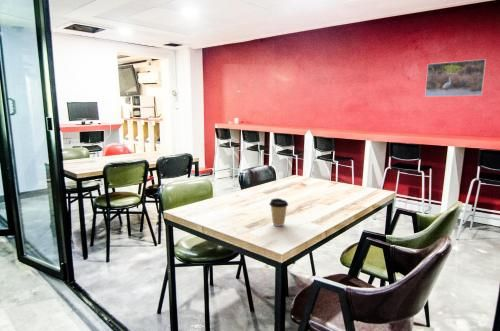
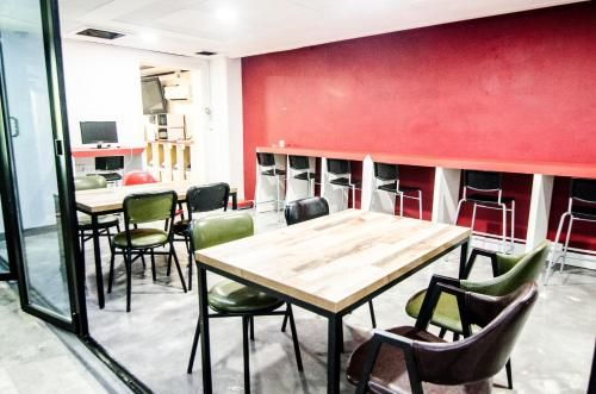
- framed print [424,58,487,98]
- coffee cup [268,197,289,227]
